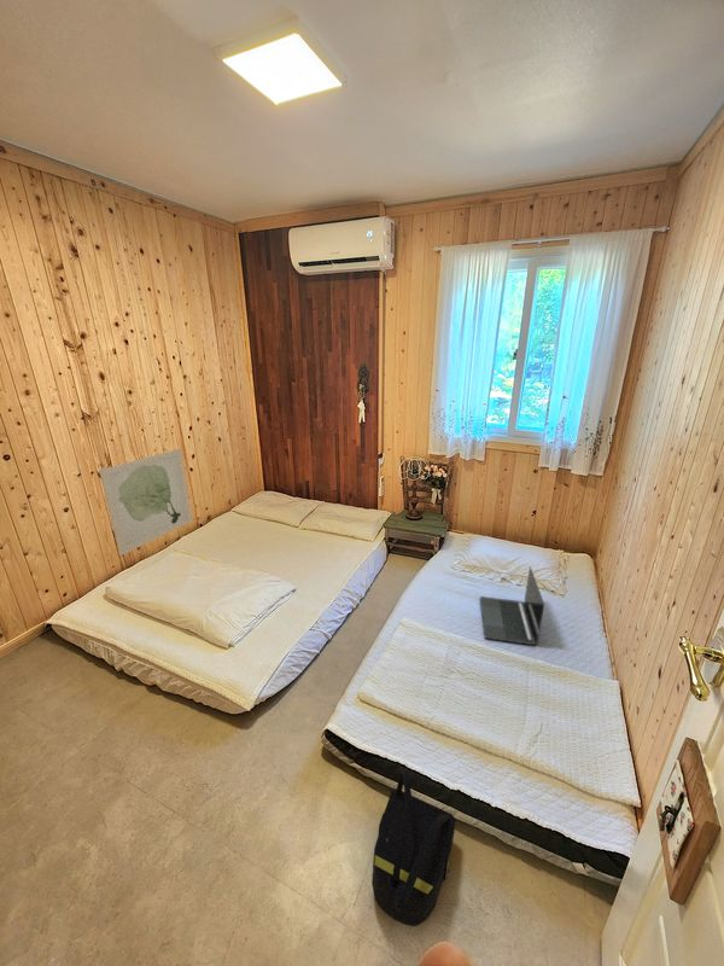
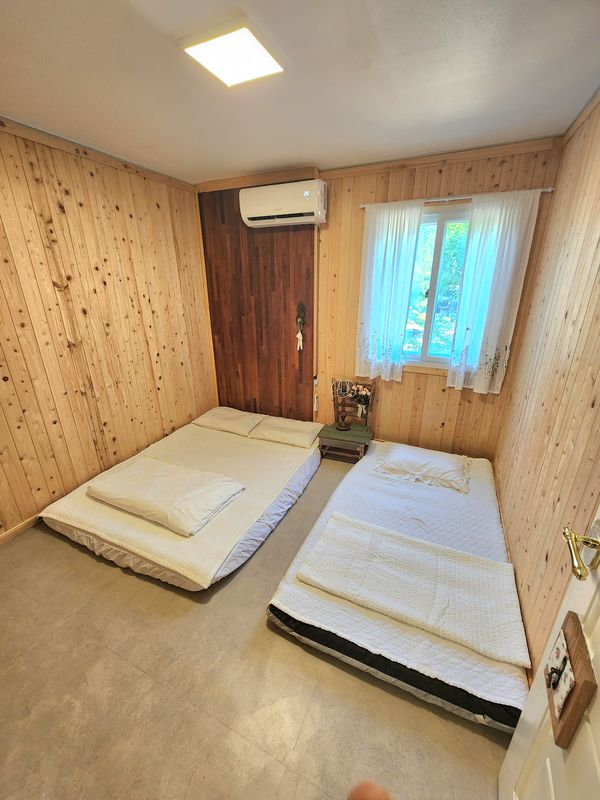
- laptop [479,565,545,646]
- wall art [99,448,194,557]
- backpack [370,767,457,927]
